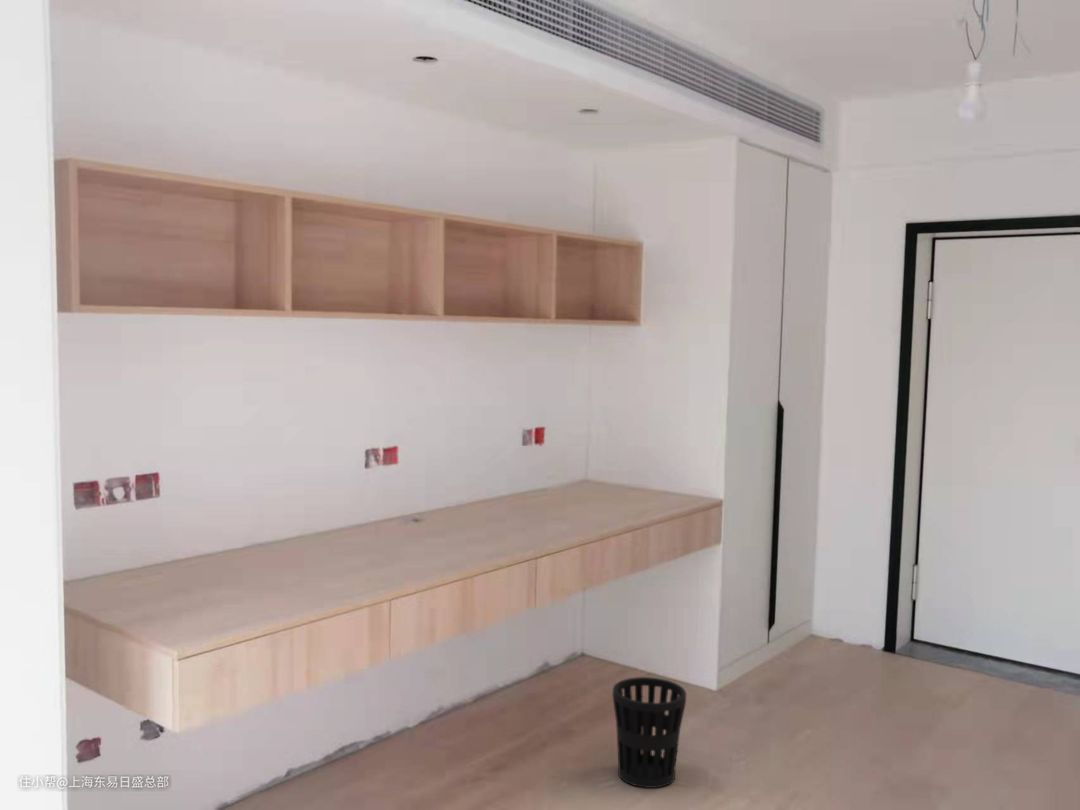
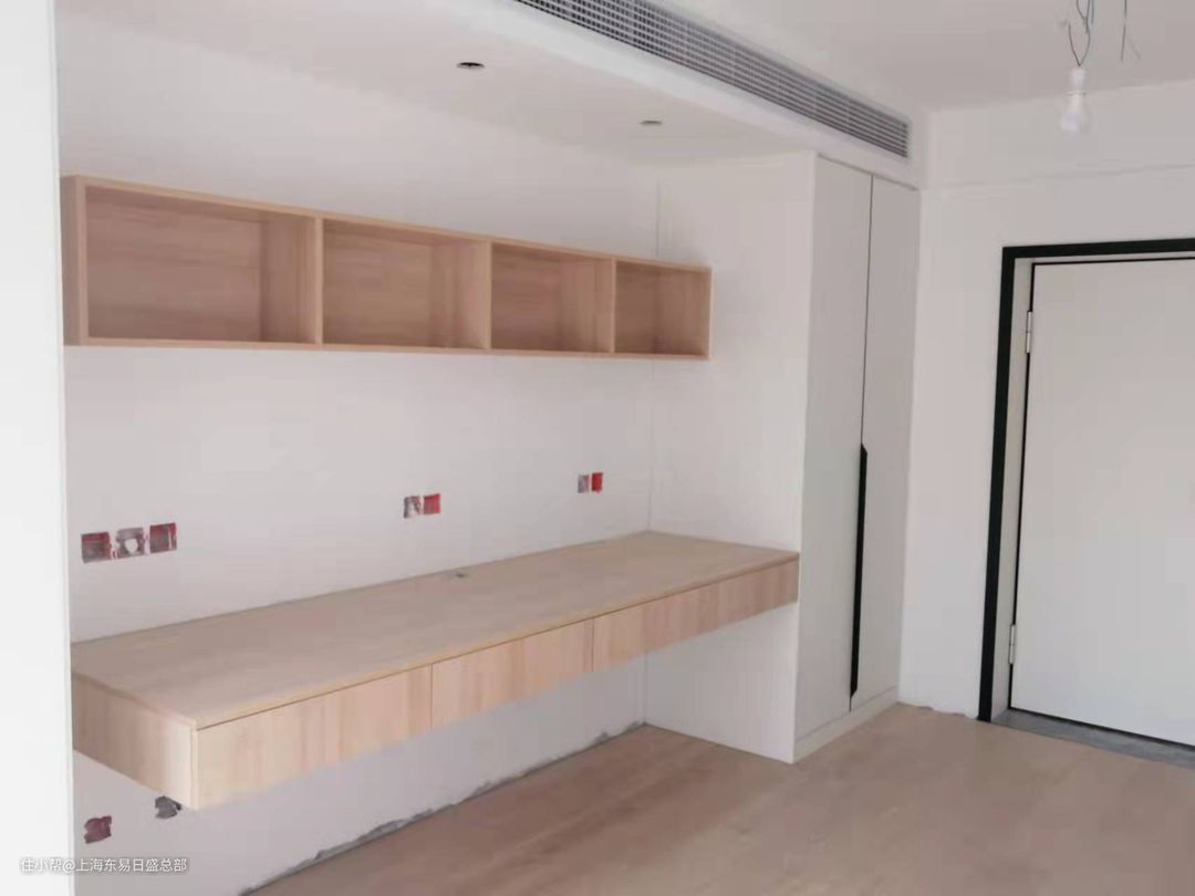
- wastebasket [612,676,687,789]
